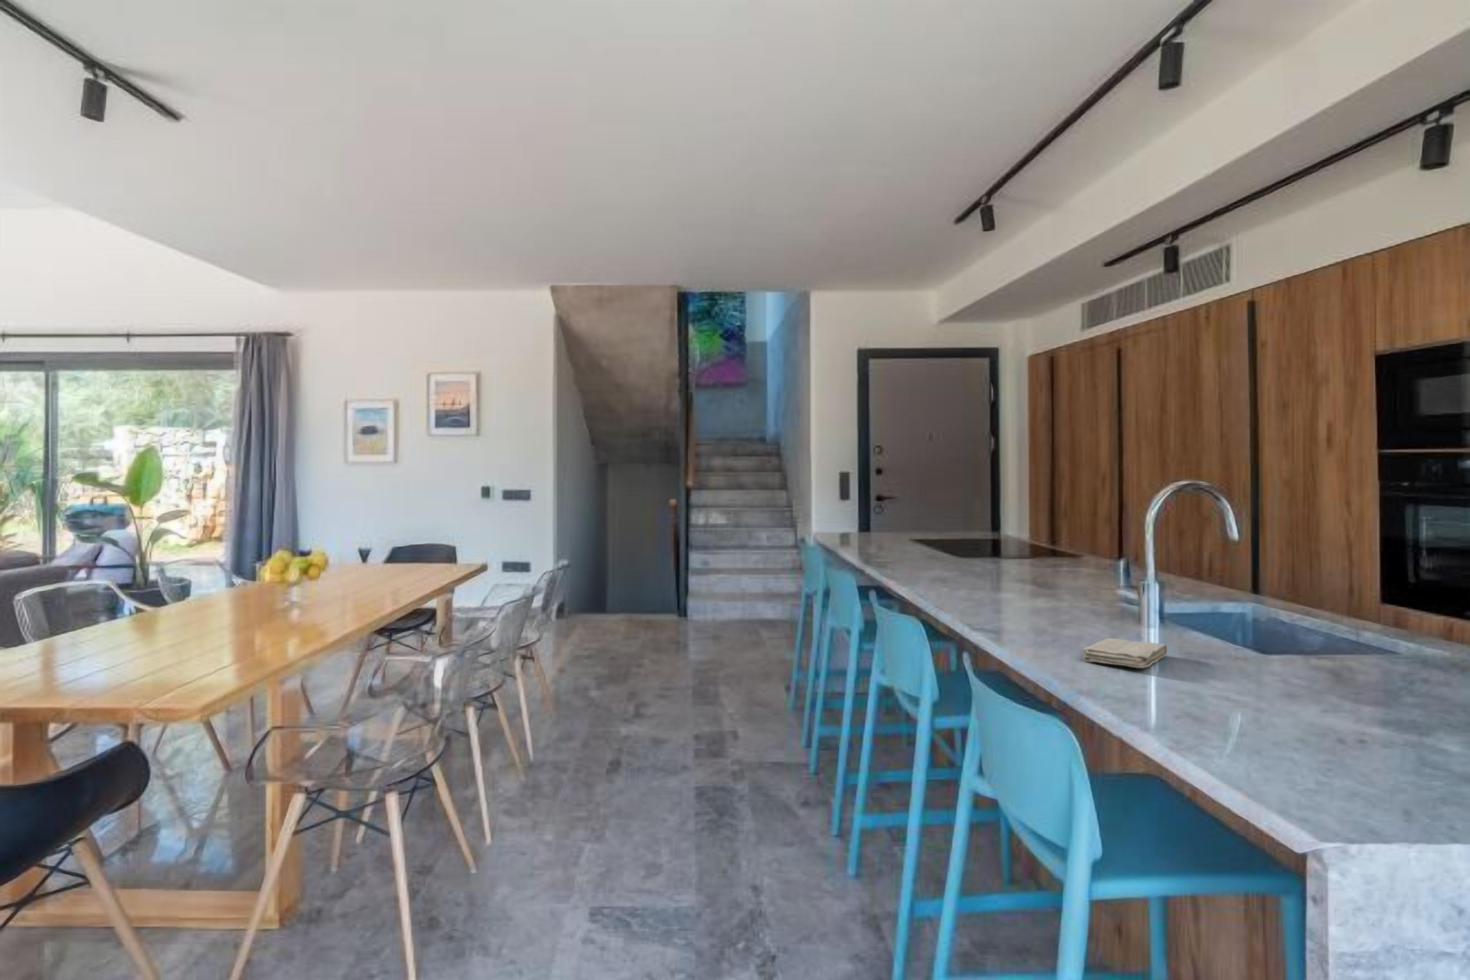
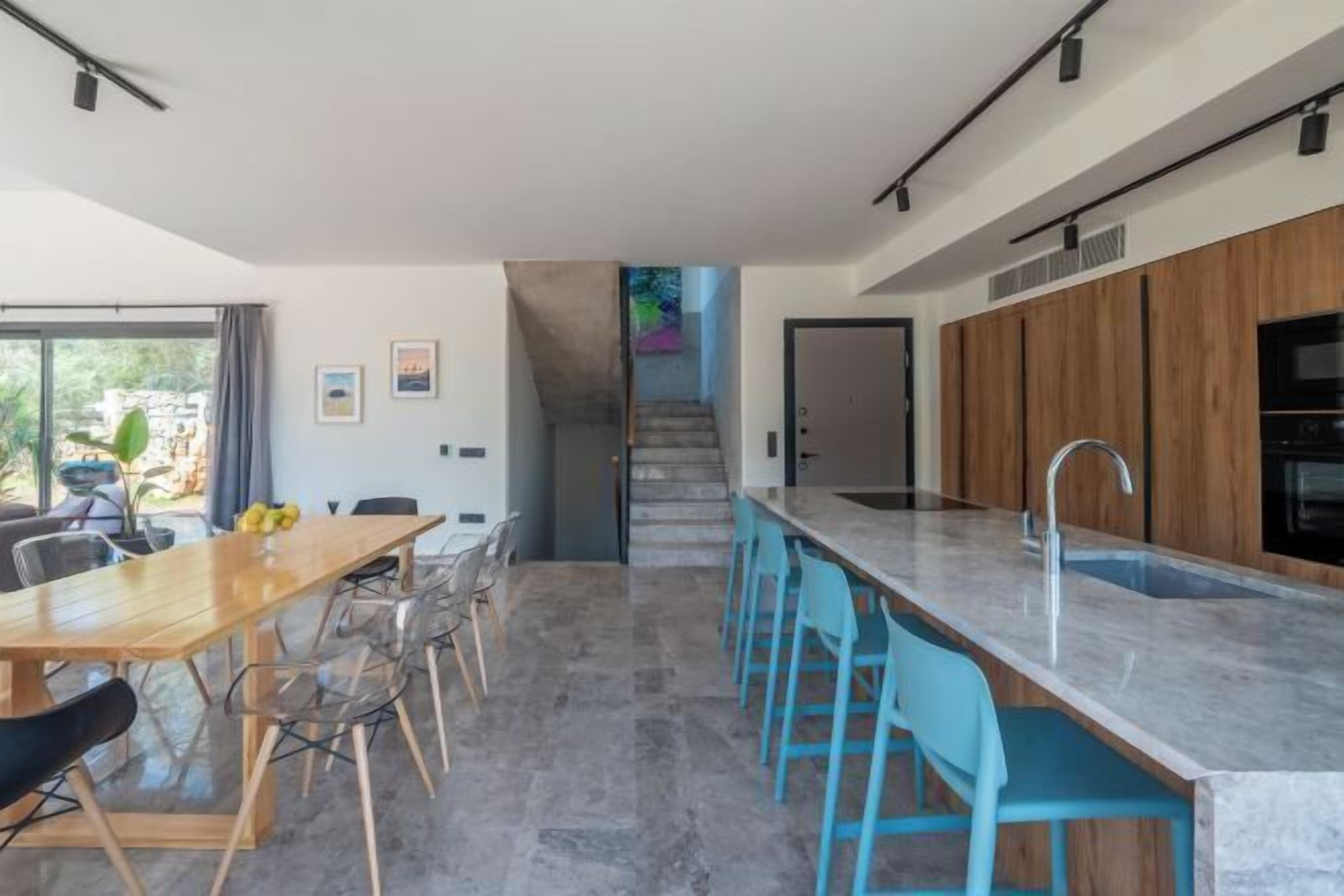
- washcloth [1082,638,1168,668]
